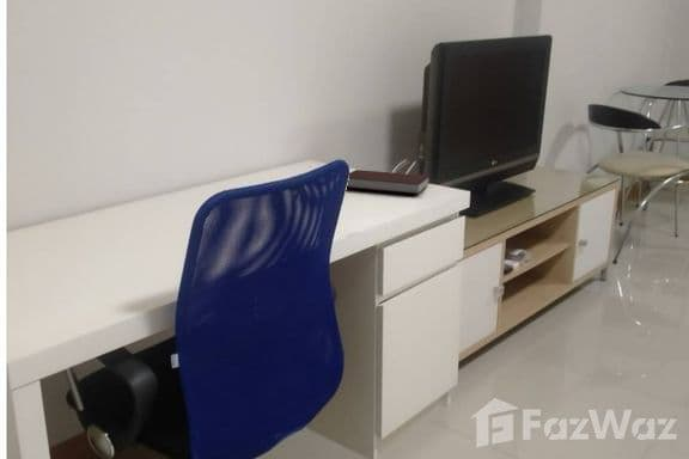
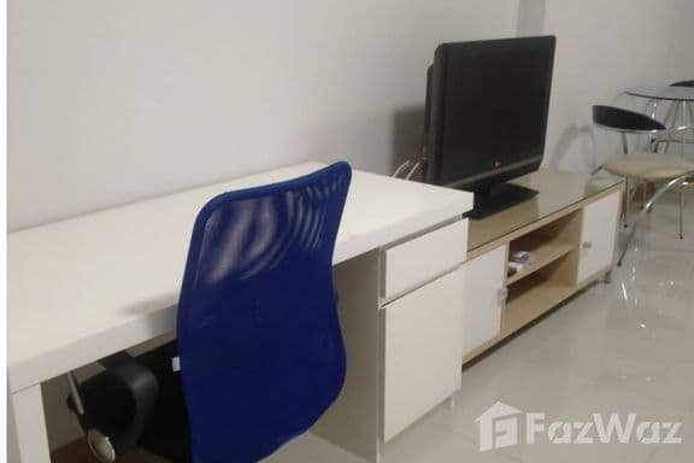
- notebook [346,169,432,195]
